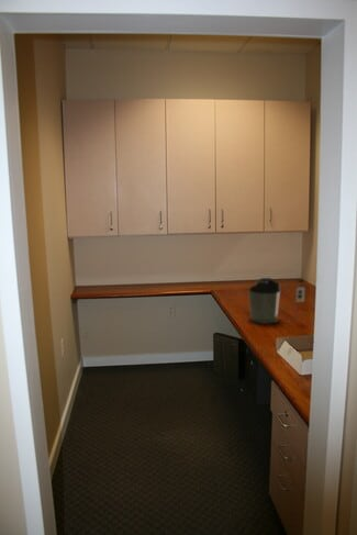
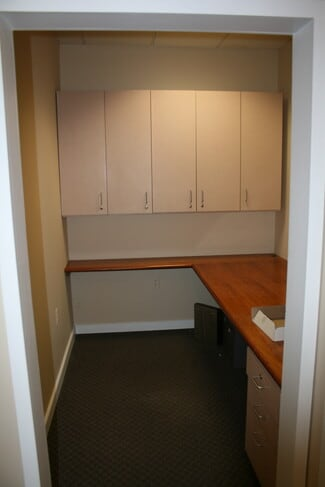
- coffee maker [247,277,305,325]
